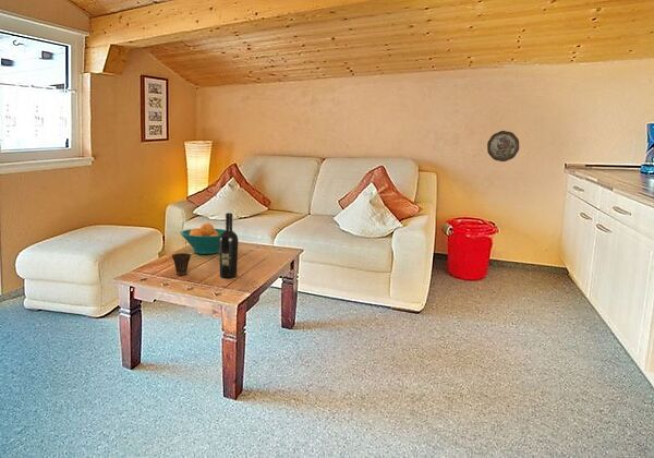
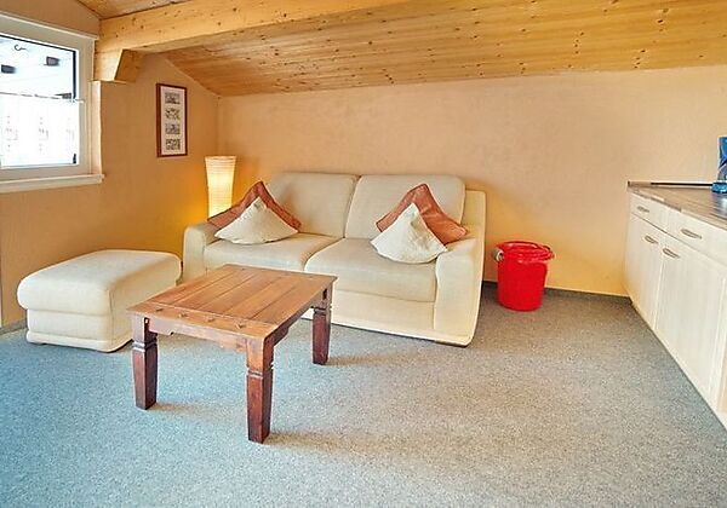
- cup [170,252,192,276]
- fruit bowl [179,222,226,255]
- decorative plate [486,130,520,162]
- wine bottle [219,212,239,279]
